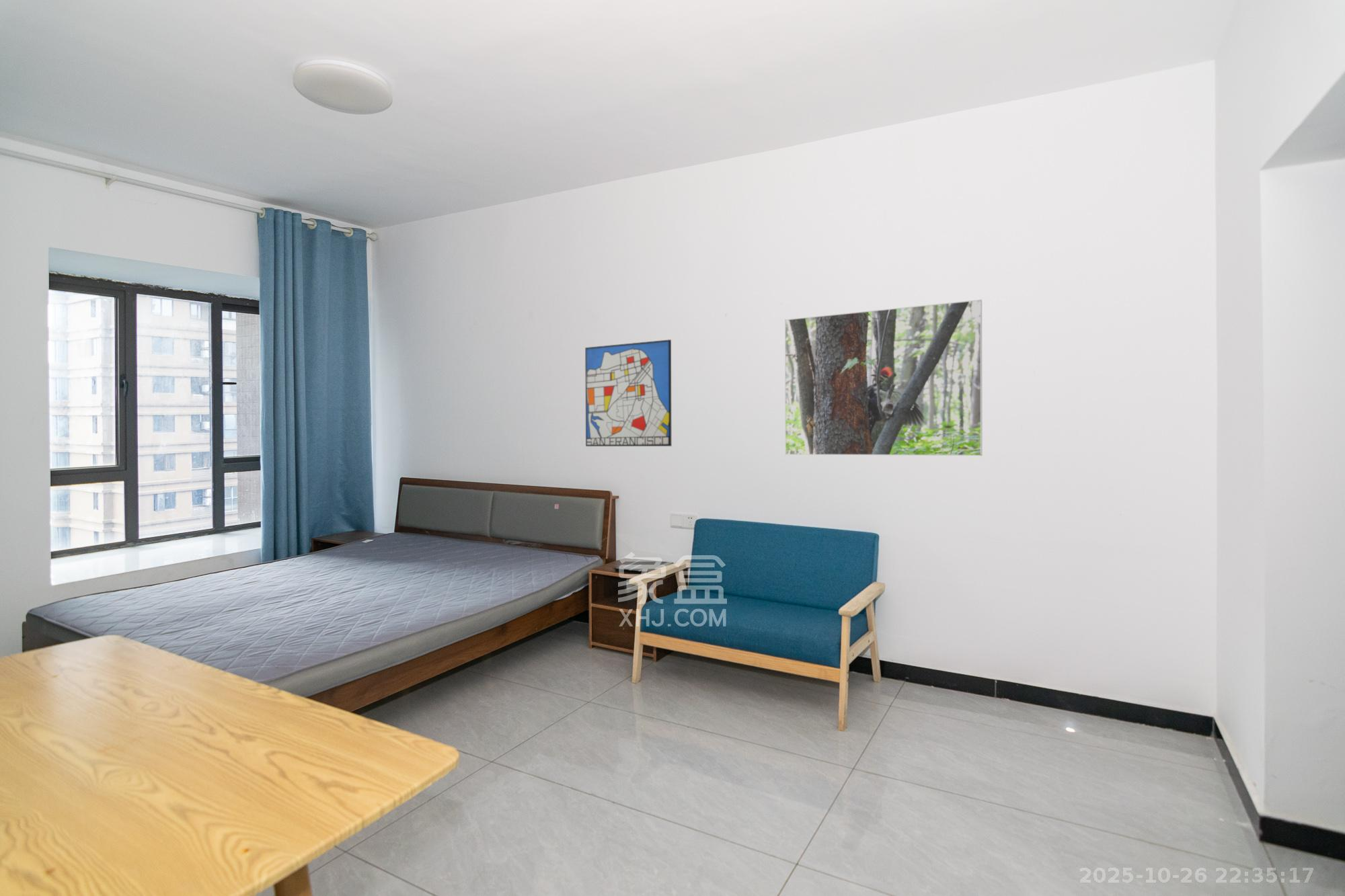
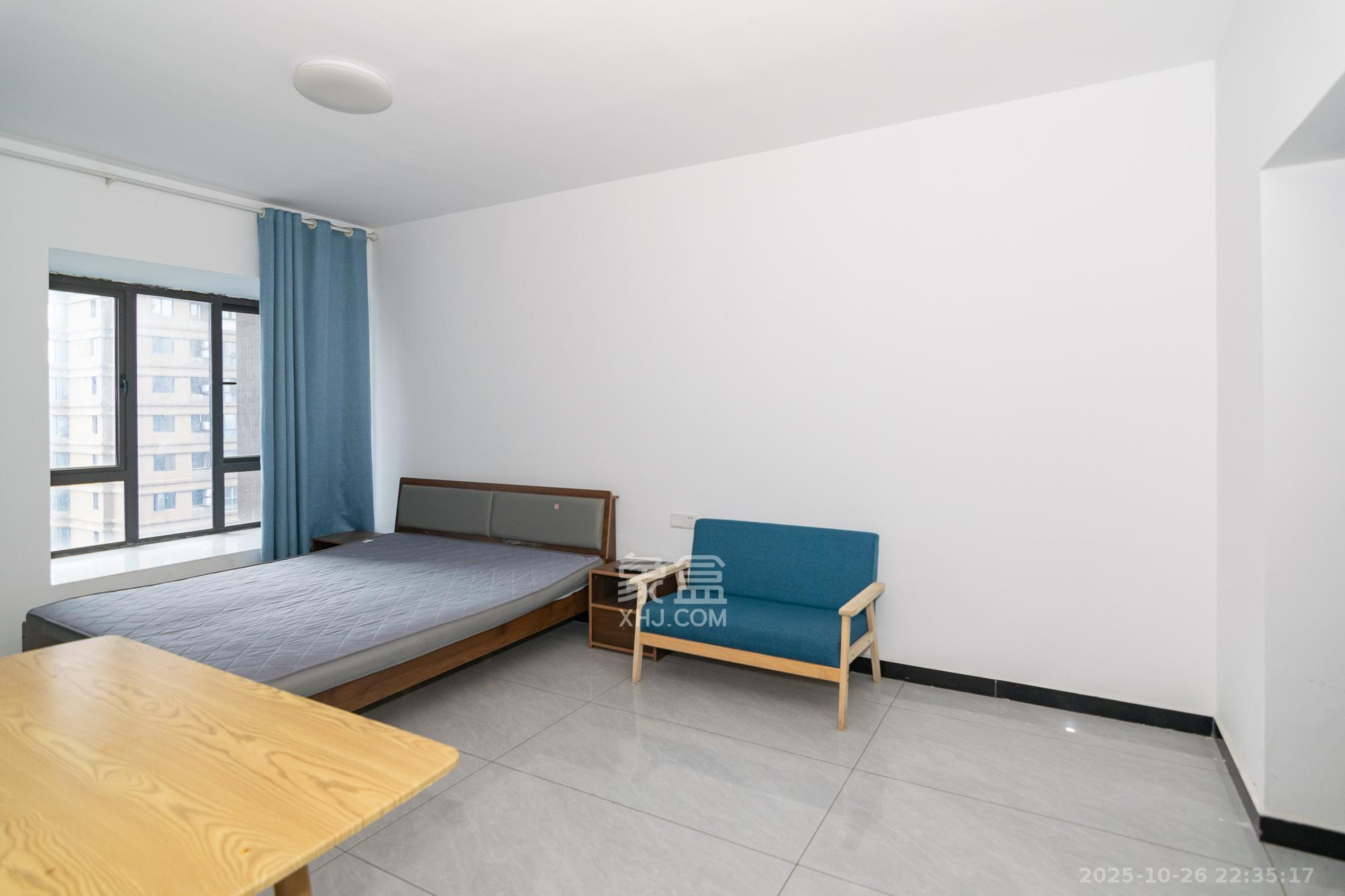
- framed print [784,299,983,456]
- wall art [584,339,672,447]
